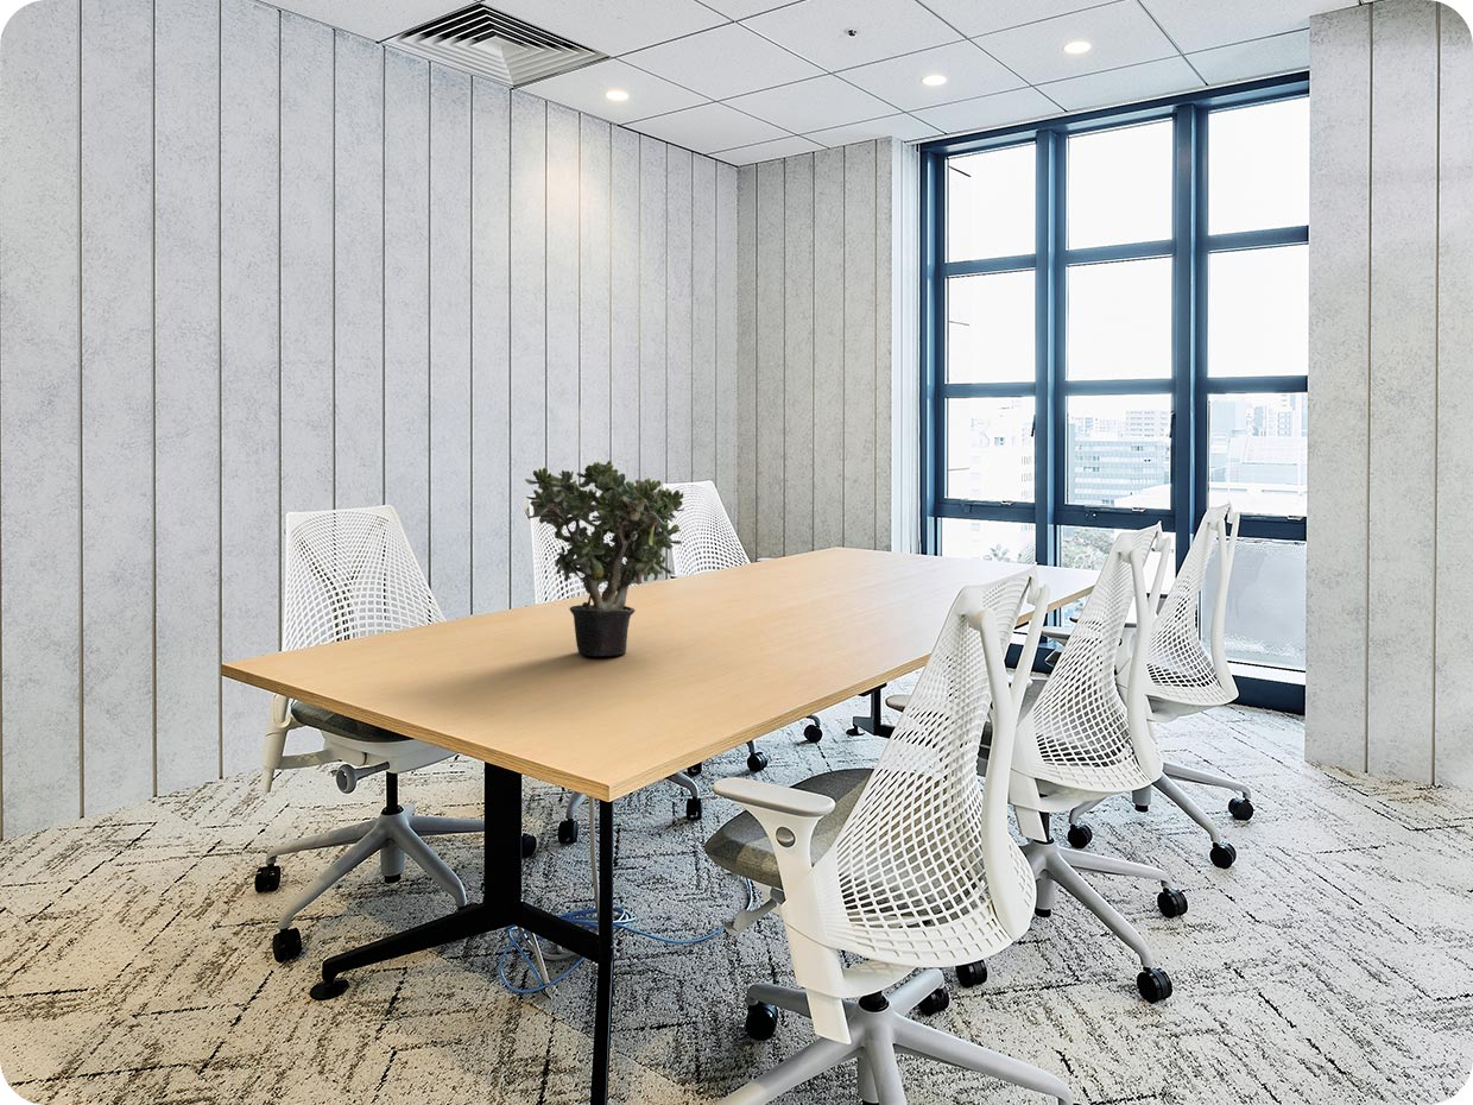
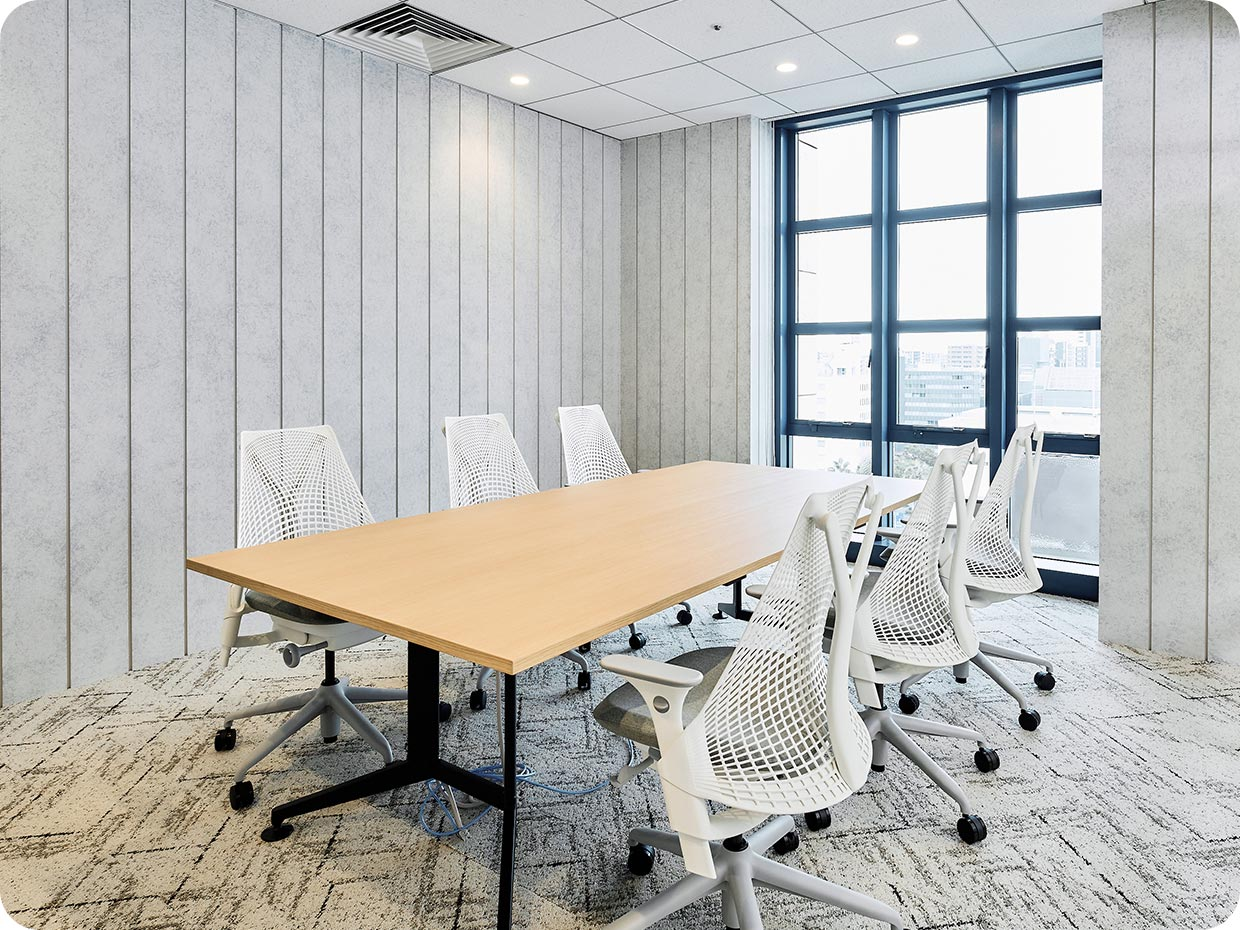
- potted plant [524,460,685,657]
